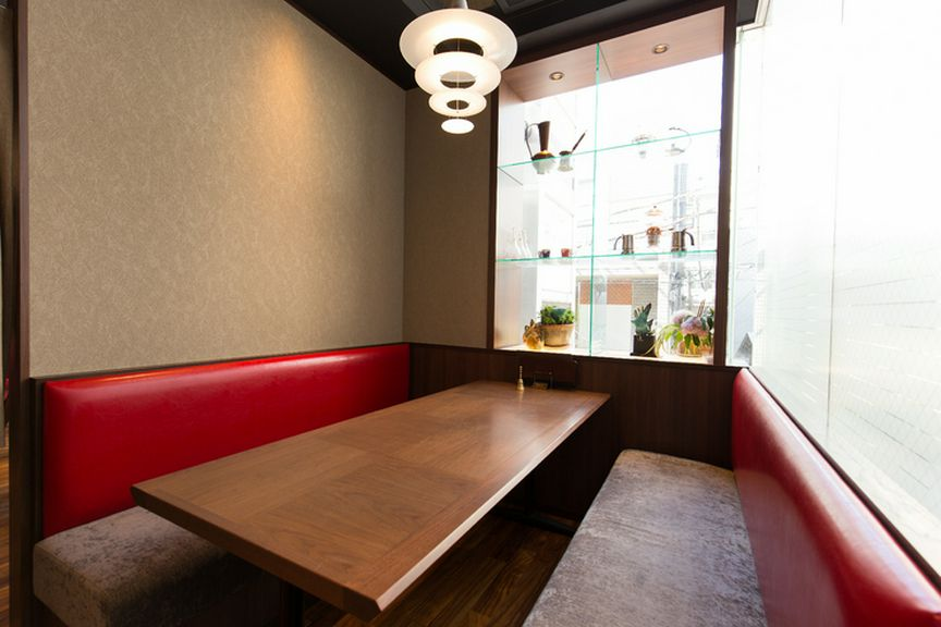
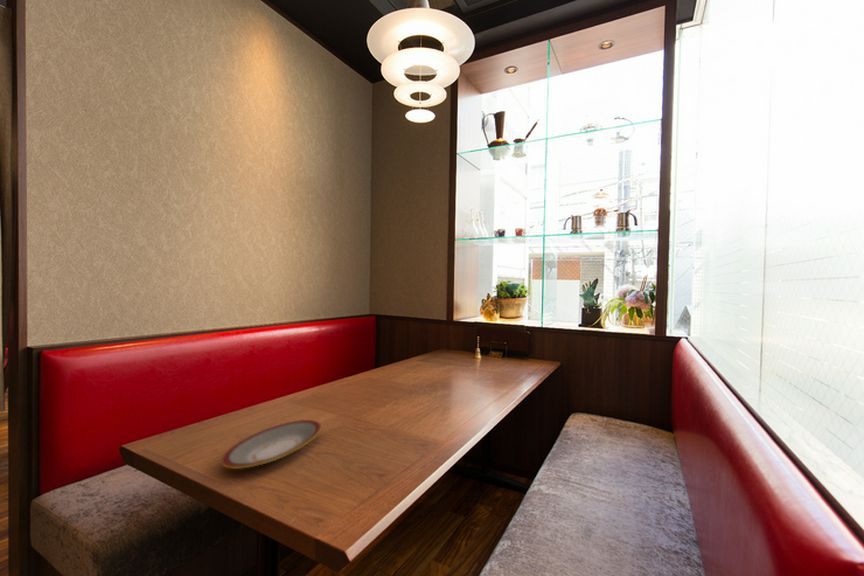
+ plate [221,419,322,470]
